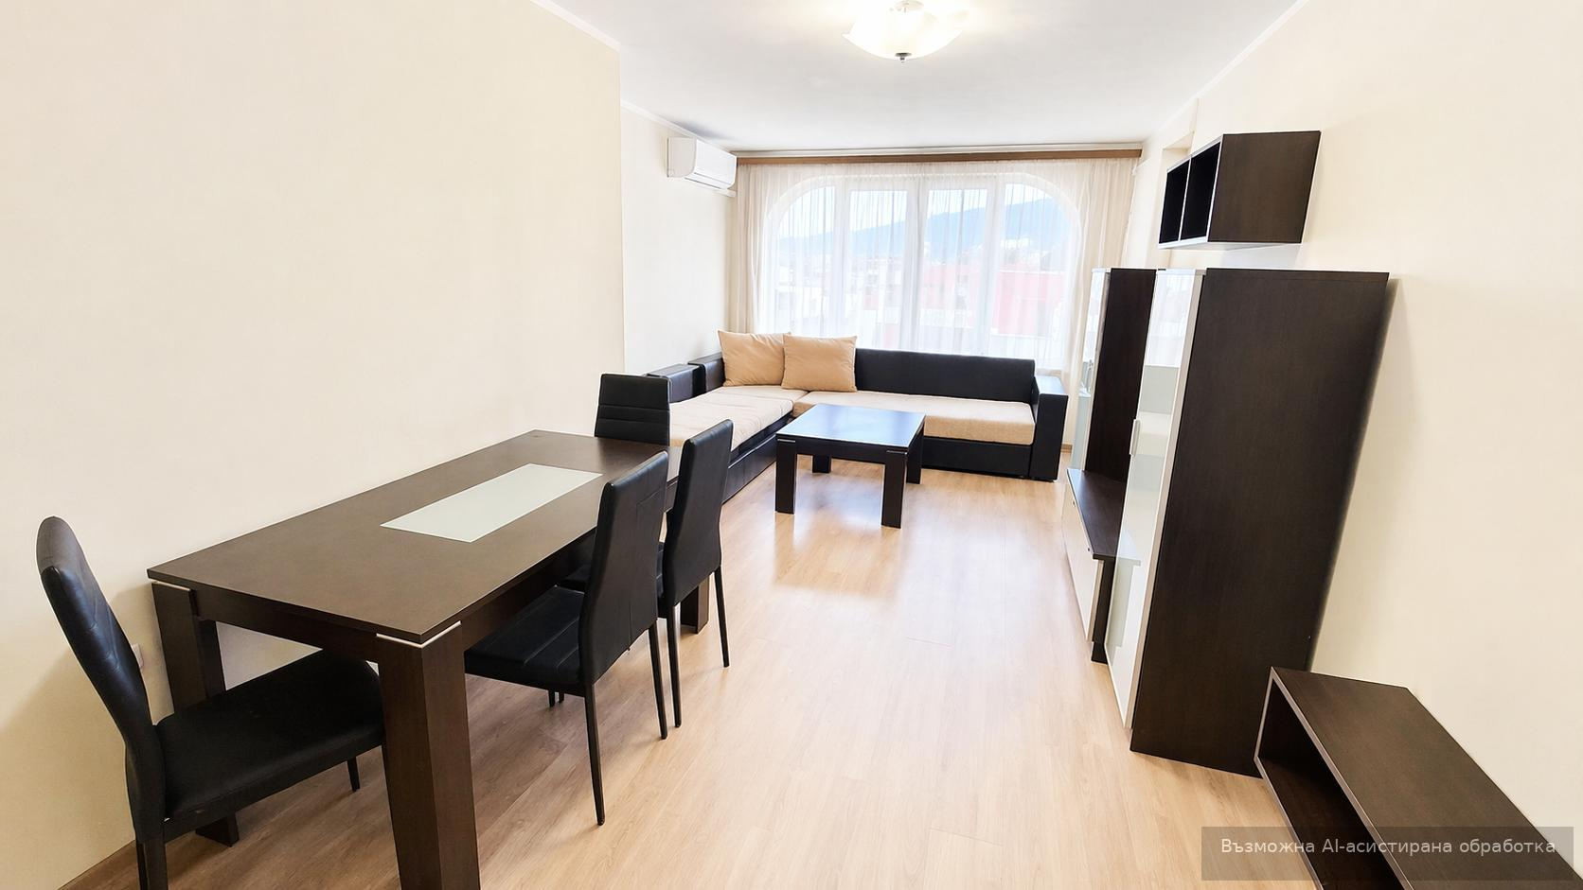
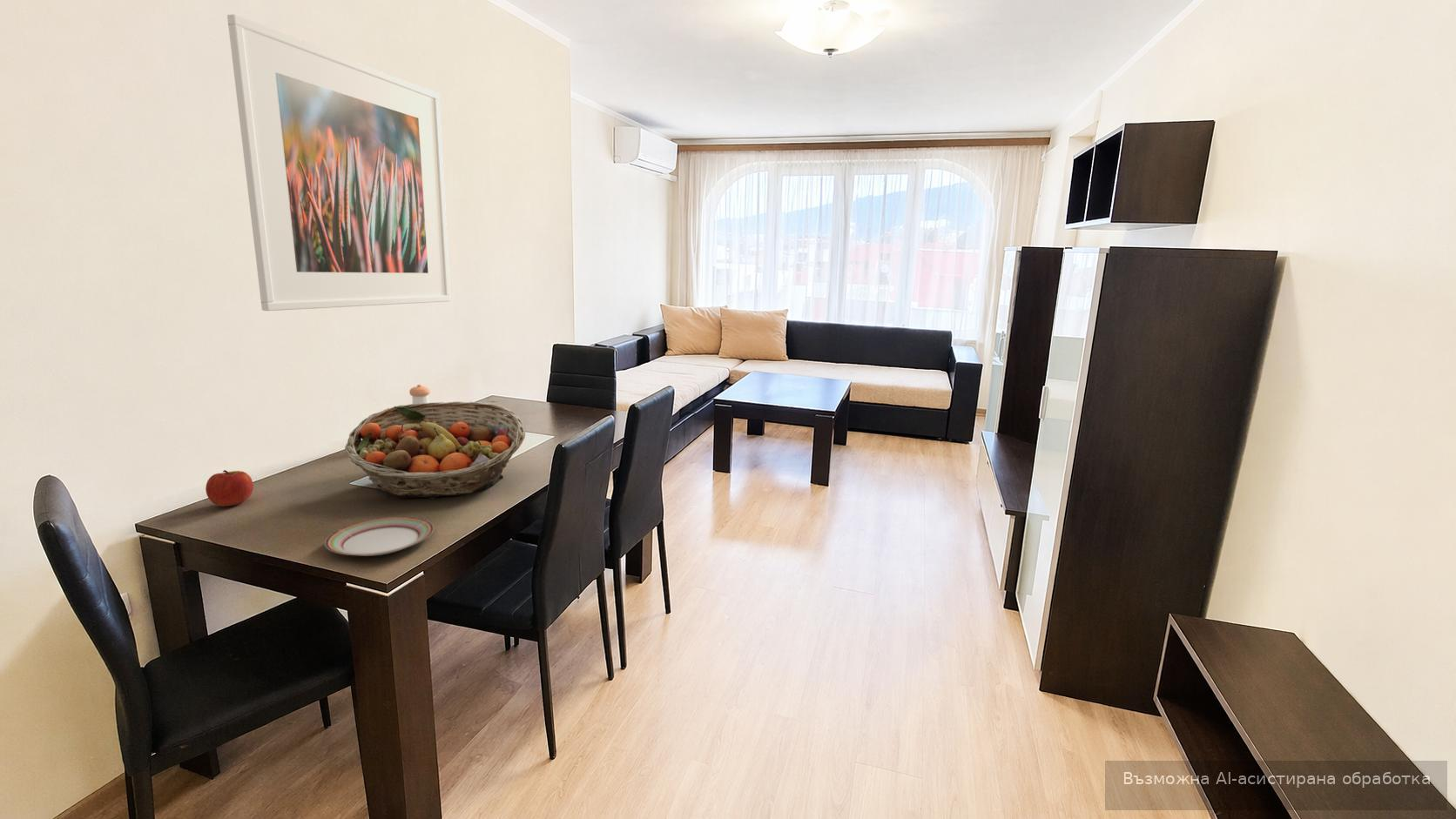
+ pepper shaker [408,384,431,404]
+ plate [324,515,435,557]
+ apple [205,469,254,507]
+ fruit basket [344,400,526,498]
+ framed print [226,14,451,312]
